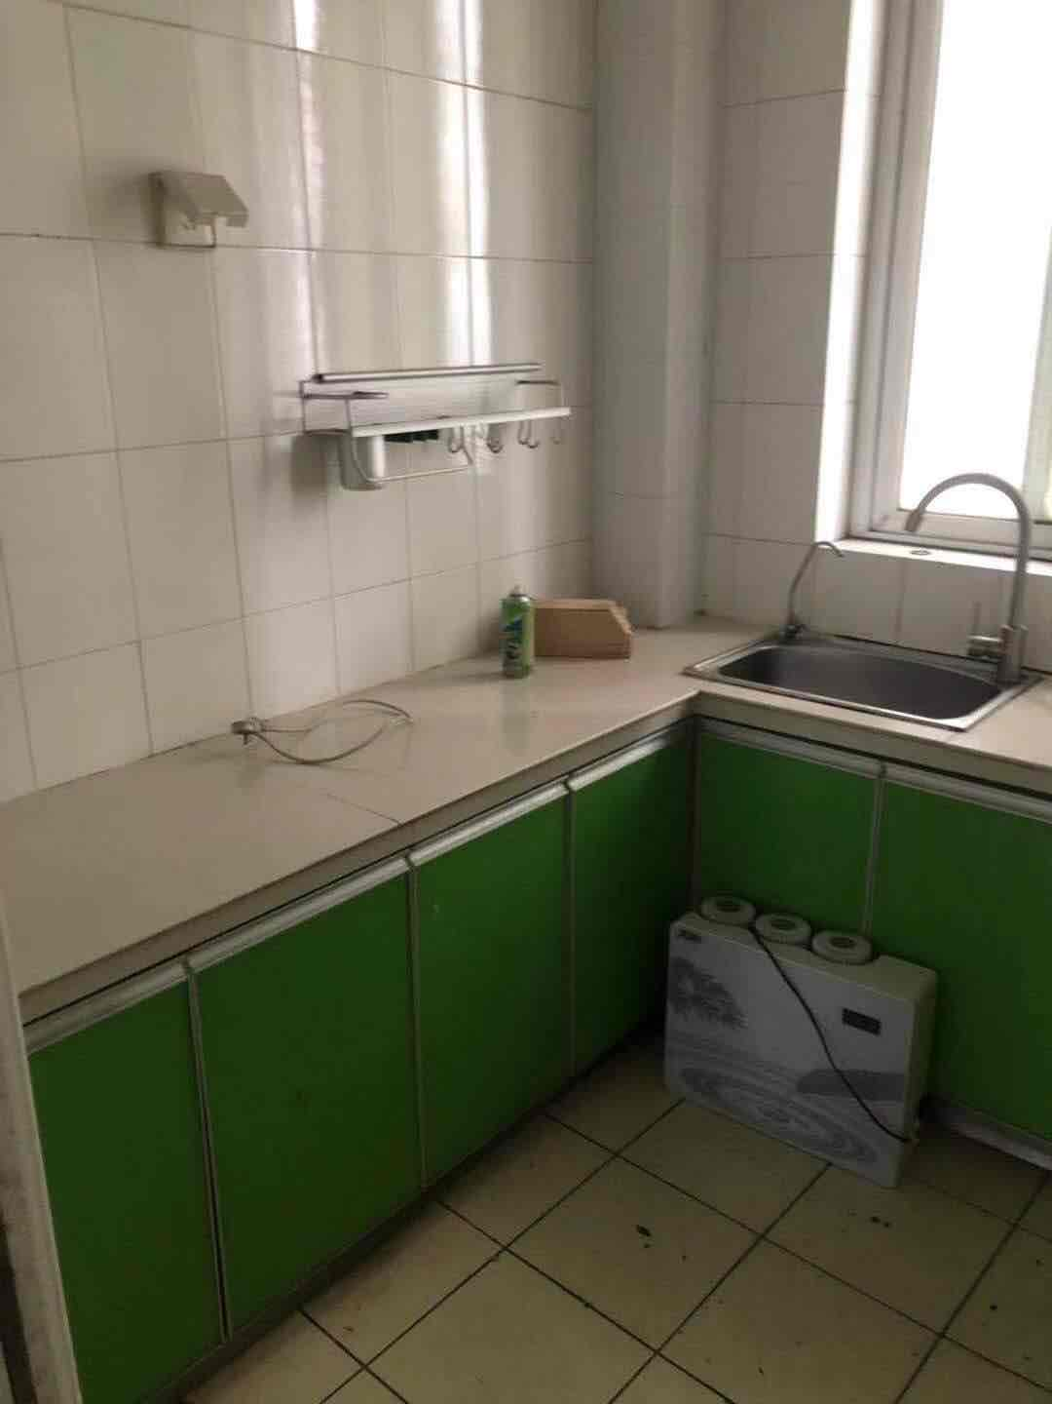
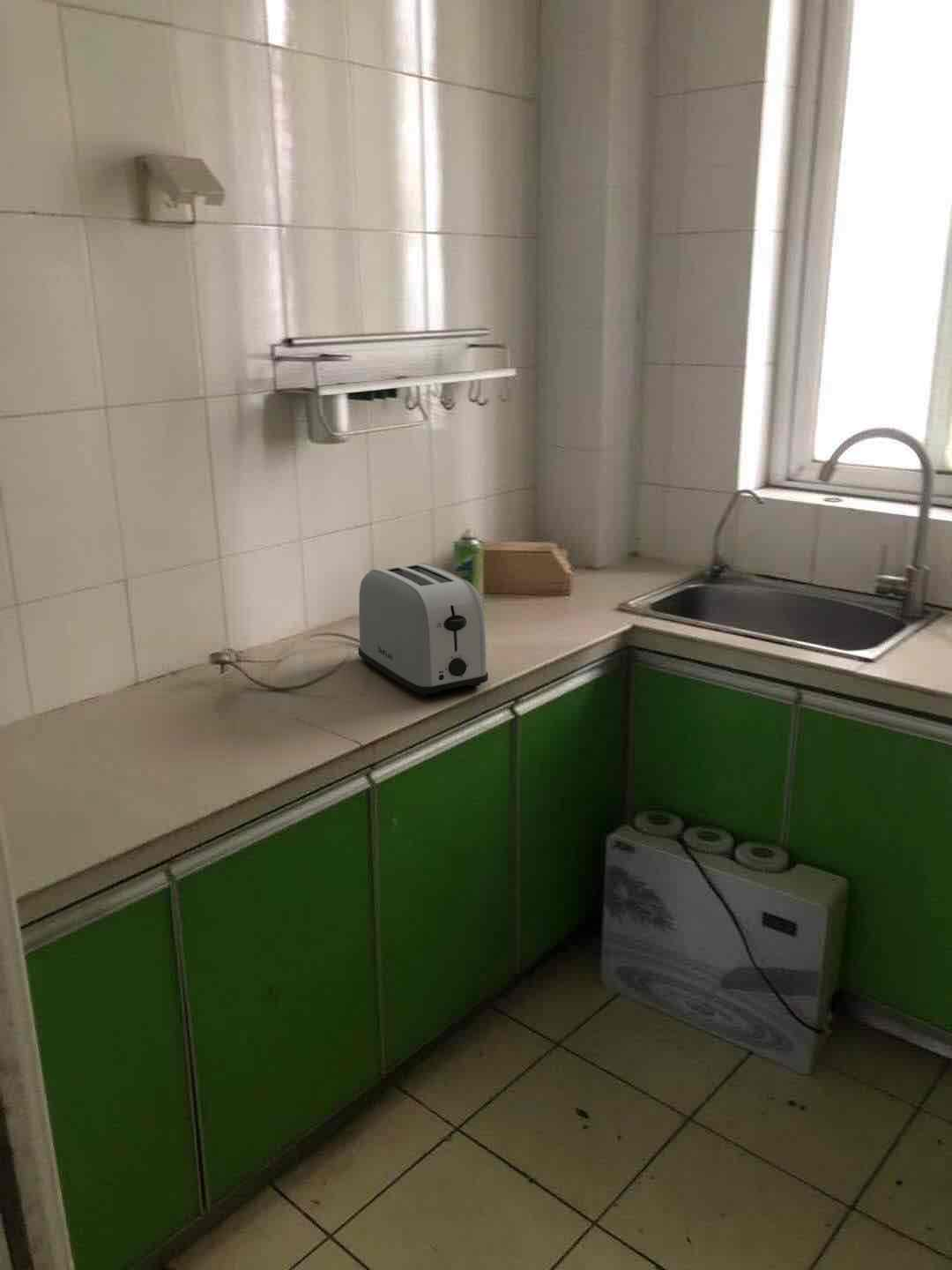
+ toaster [358,562,489,698]
